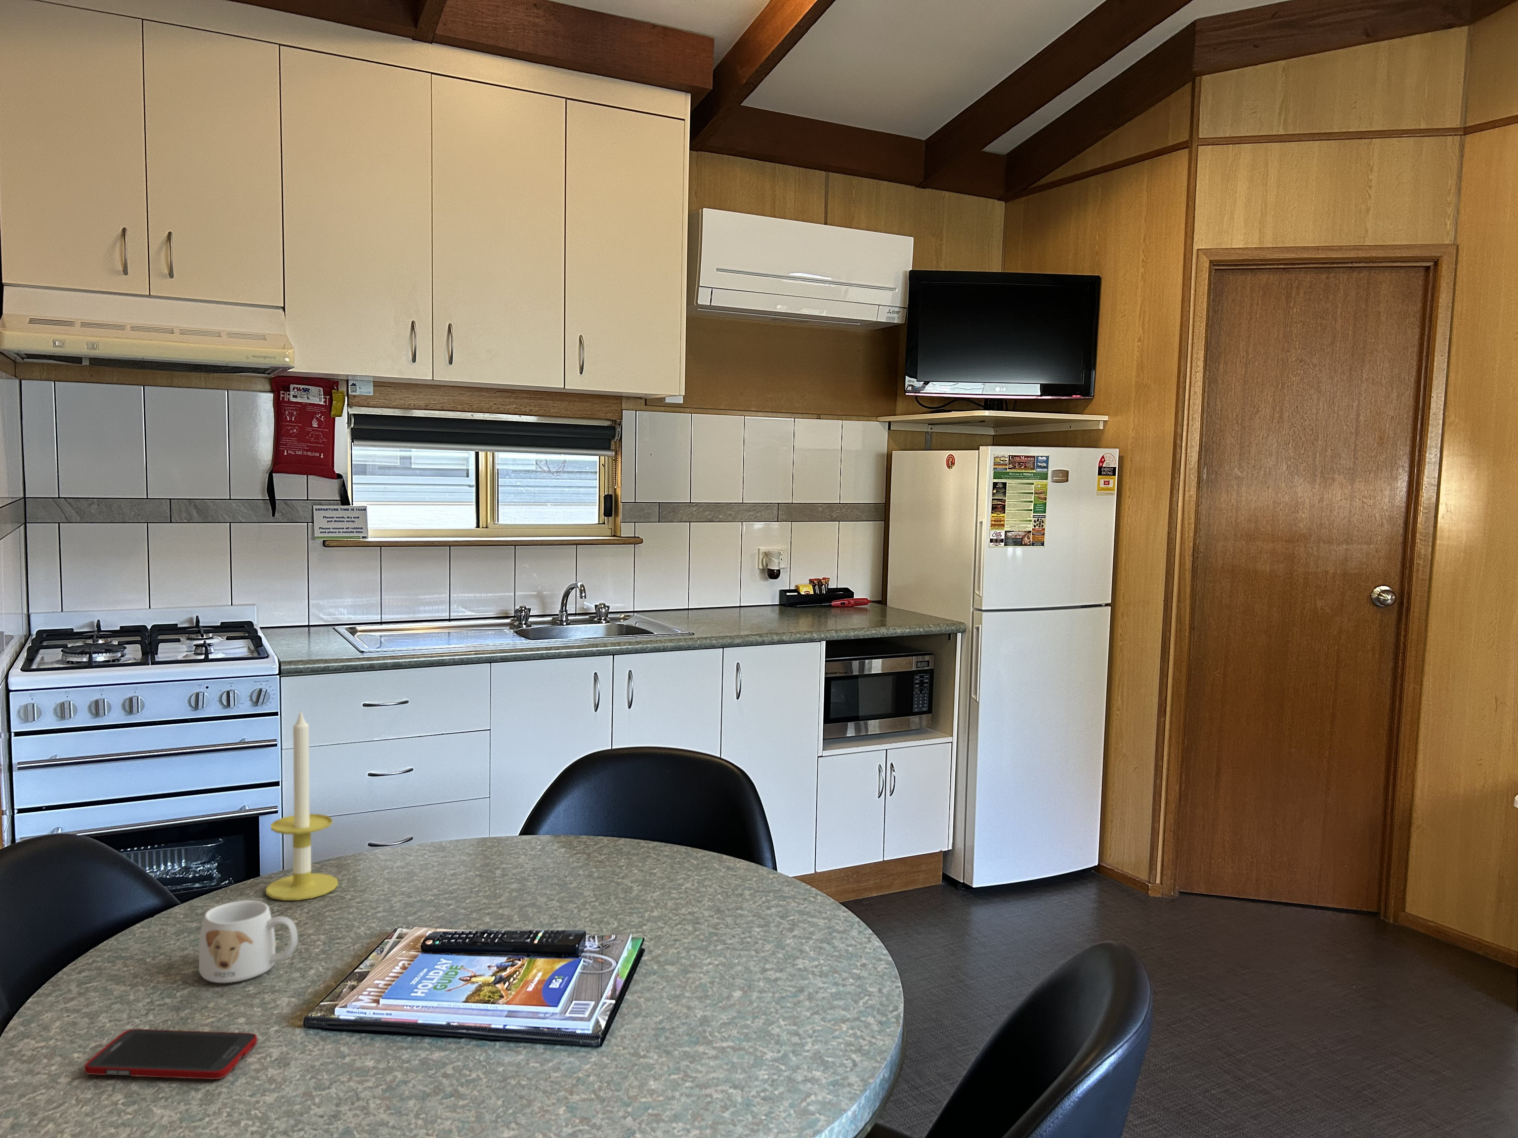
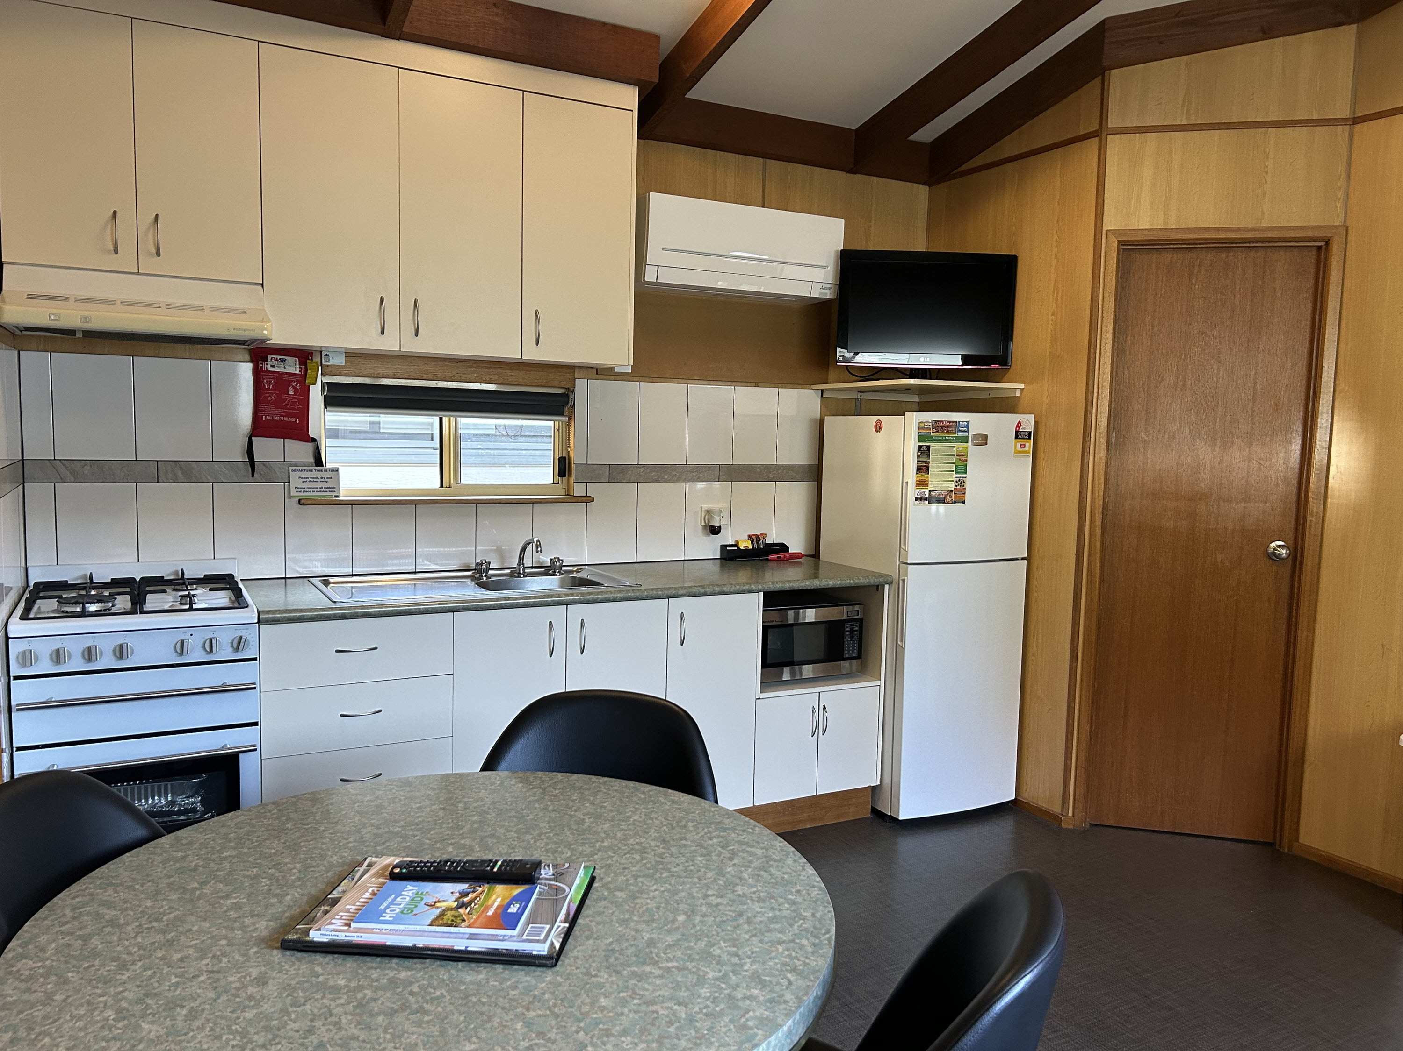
- candle [265,708,338,901]
- cell phone [84,1028,258,1079]
- mug [198,900,299,984]
